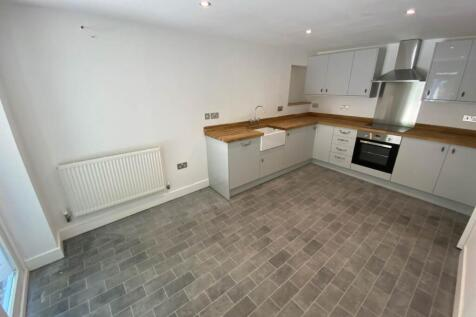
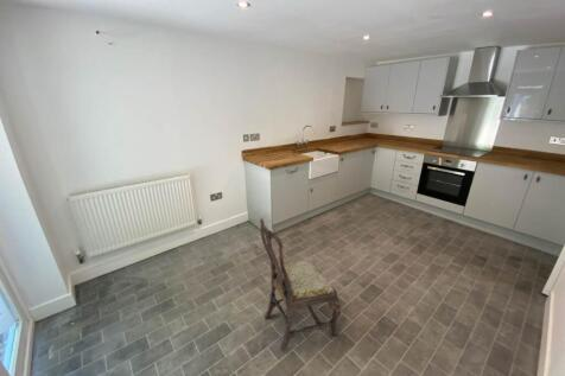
+ dining chair [259,217,343,352]
